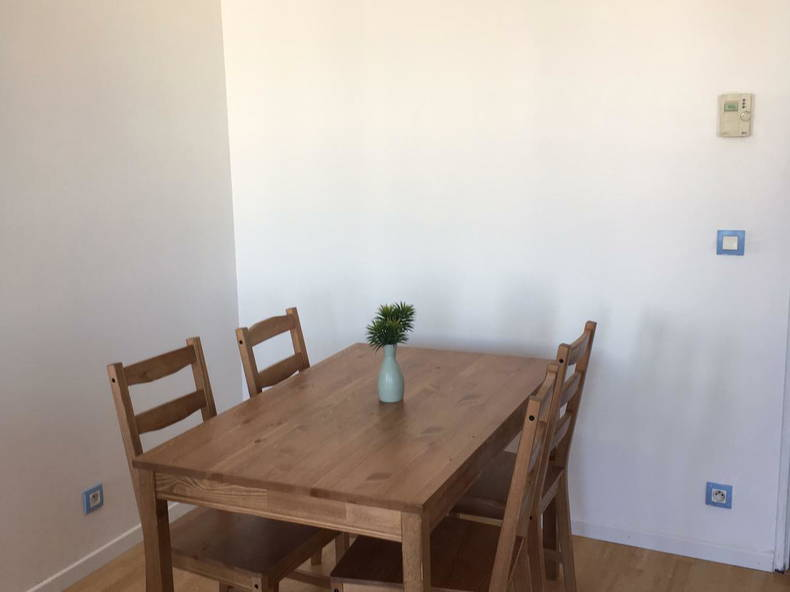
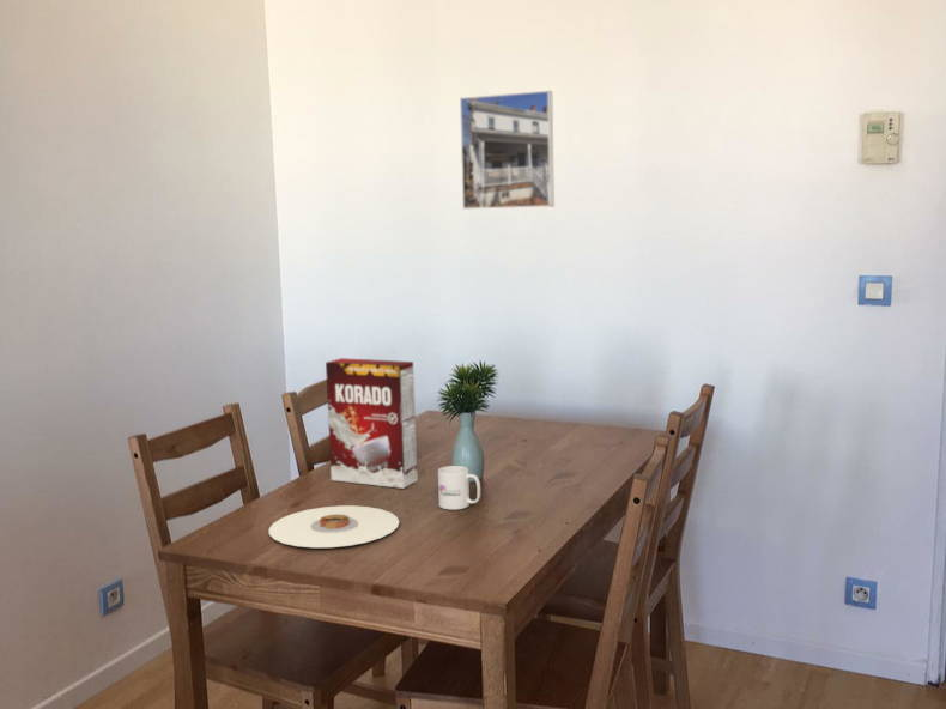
+ plate [268,504,400,549]
+ mug [437,465,481,511]
+ cereal box [325,357,419,490]
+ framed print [459,89,556,211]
